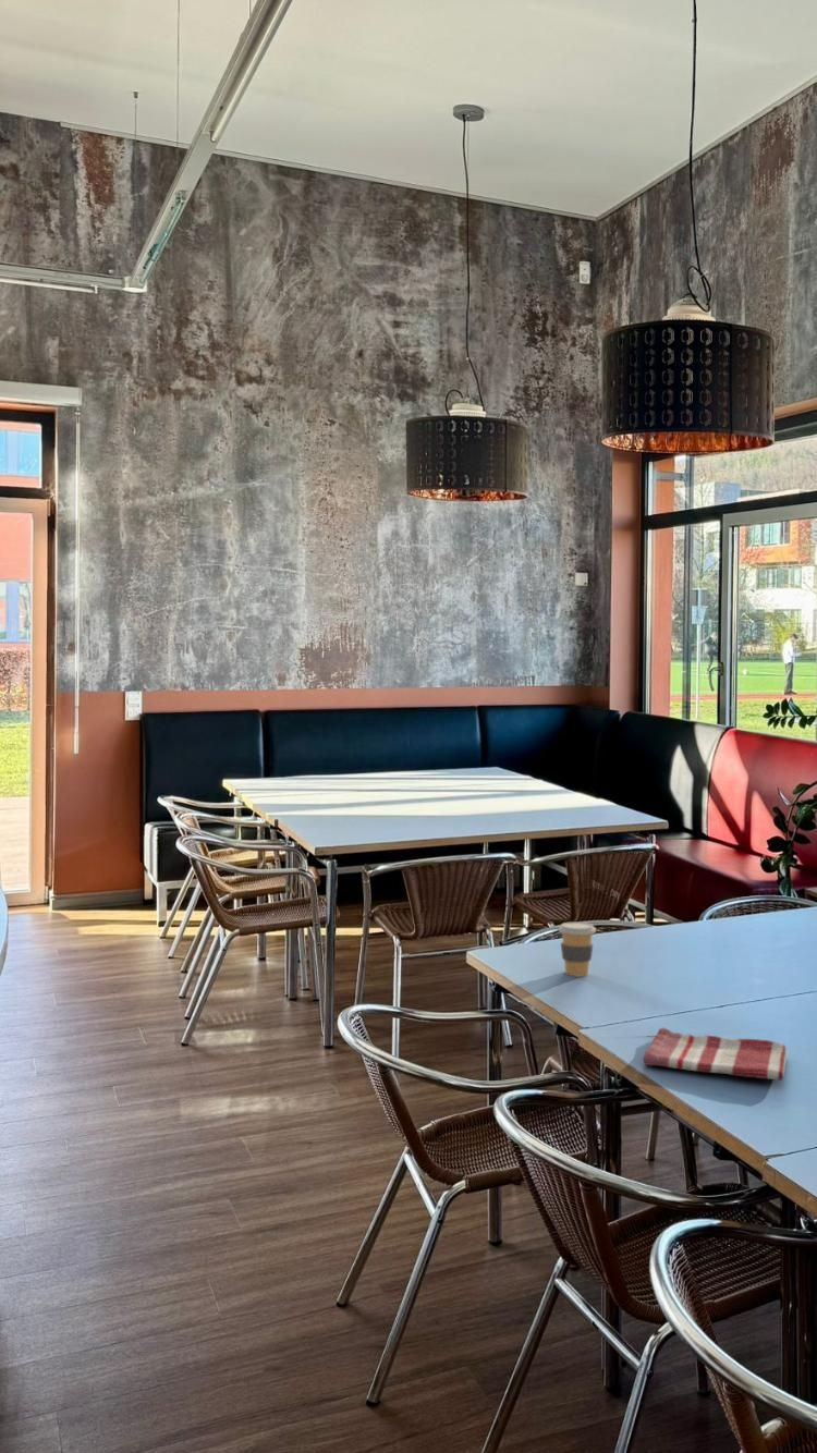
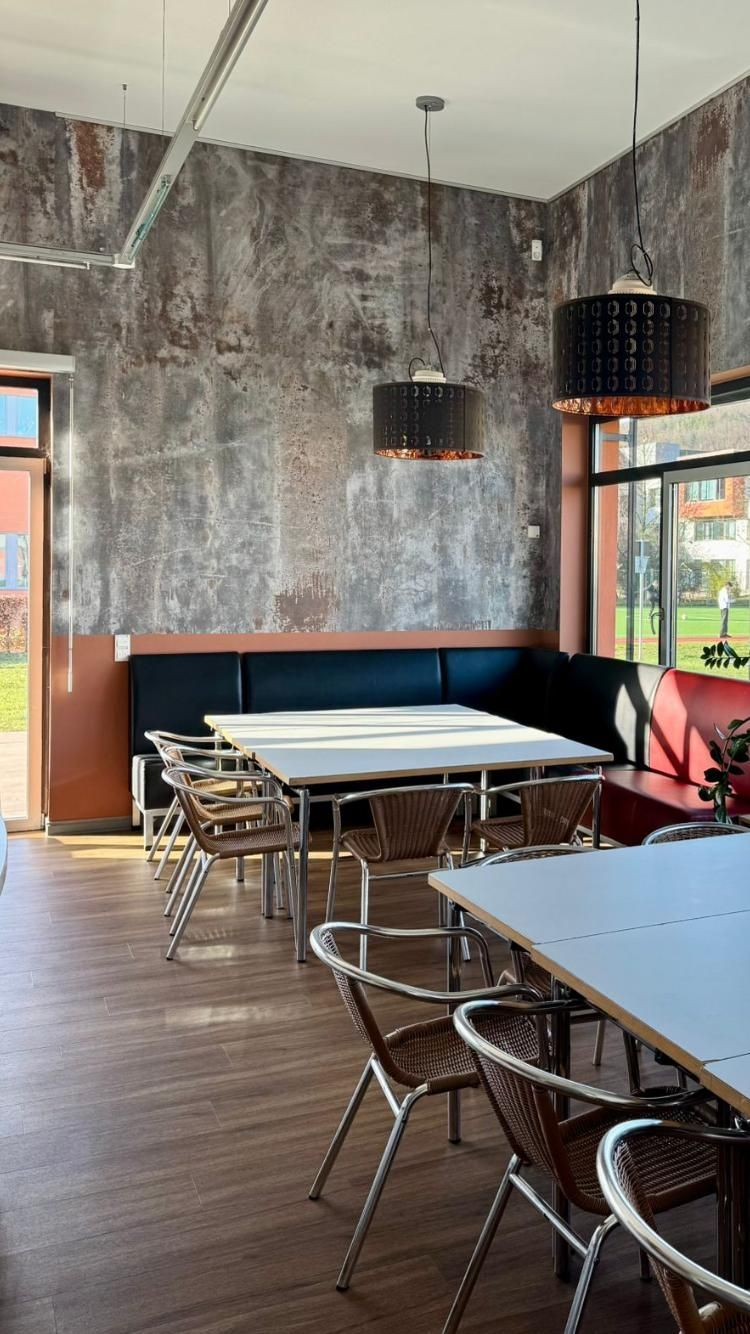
- coffee cup [558,921,597,978]
- dish towel [643,1027,788,1082]
